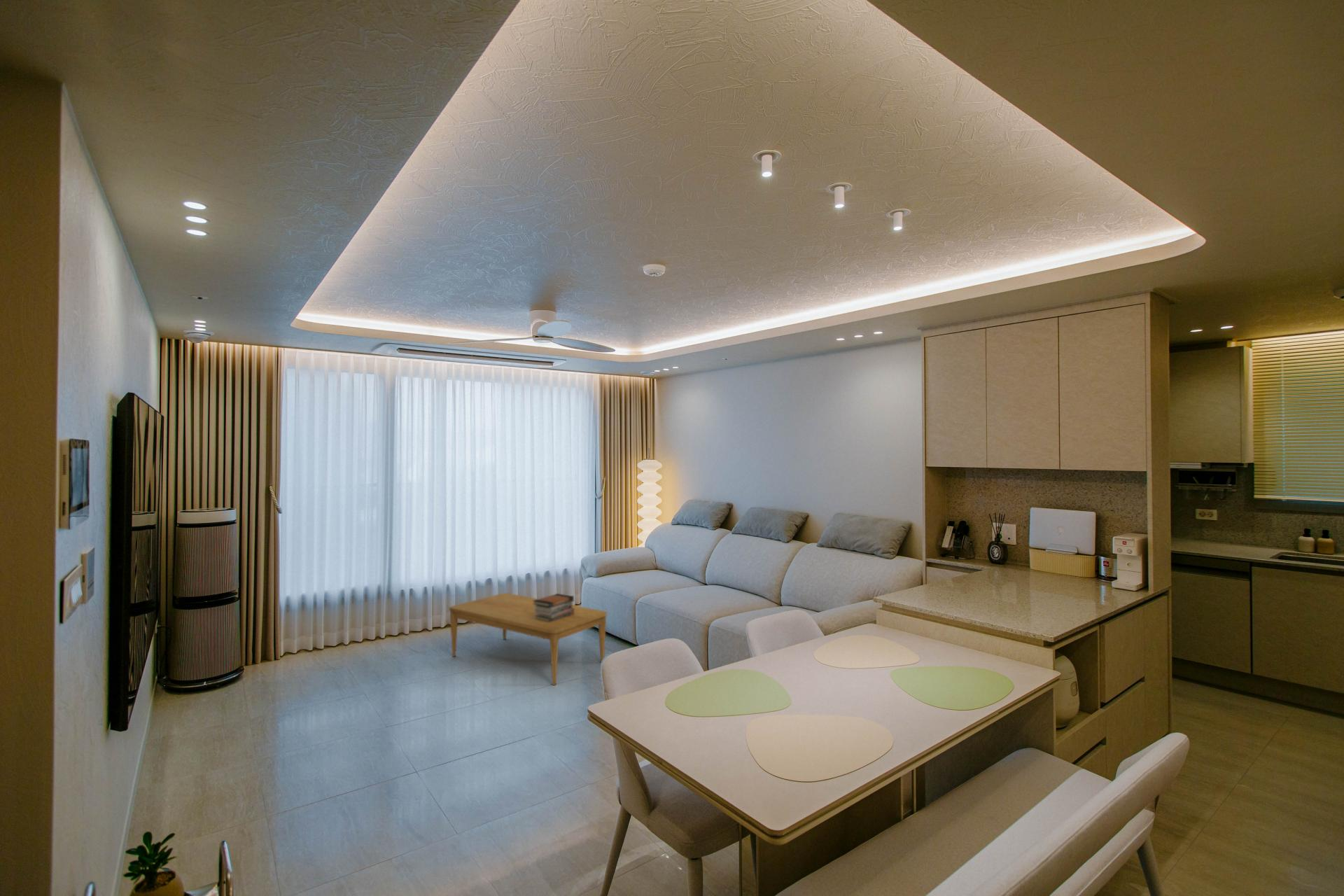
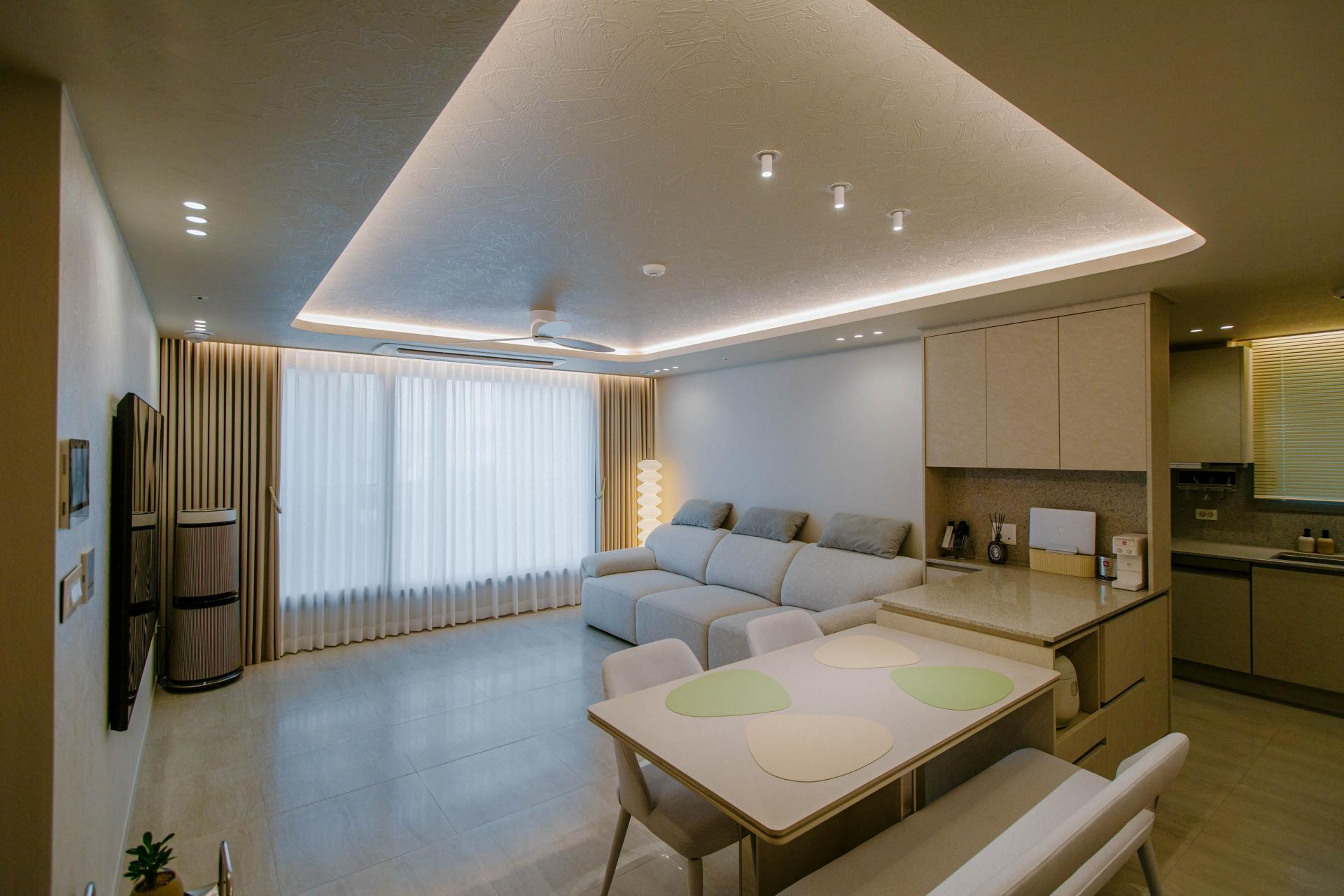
- coffee table [449,592,608,686]
- book stack [533,593,575,622]
